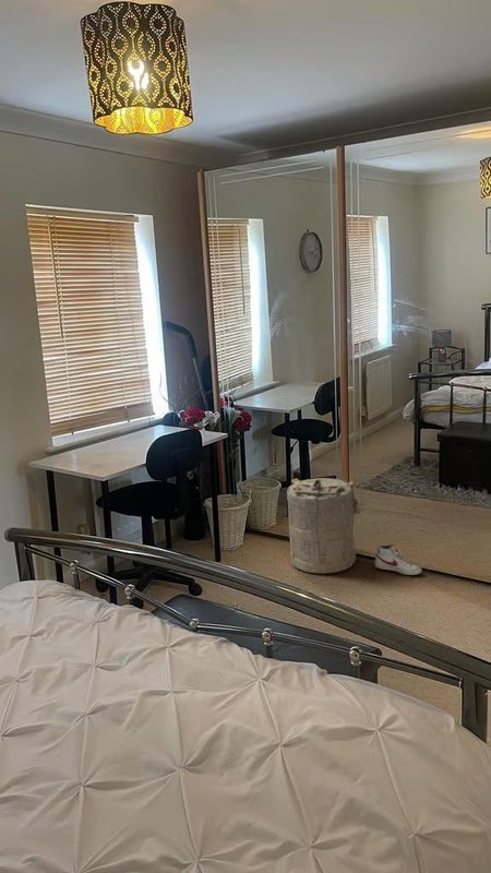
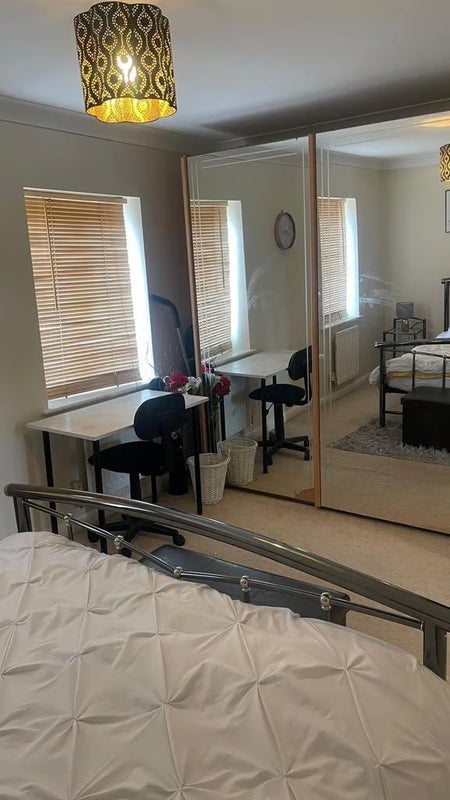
- shoe [374,543,423,576]
- laundry hamper [286,477,367,574]
